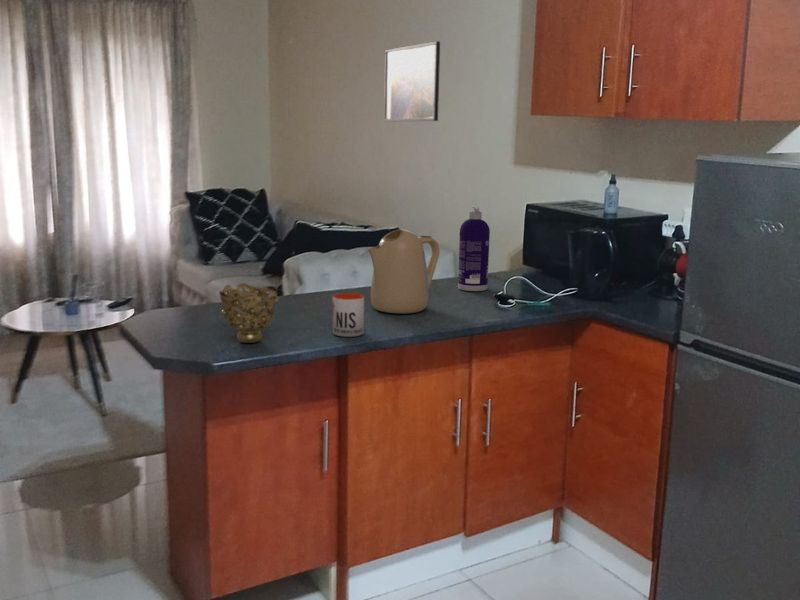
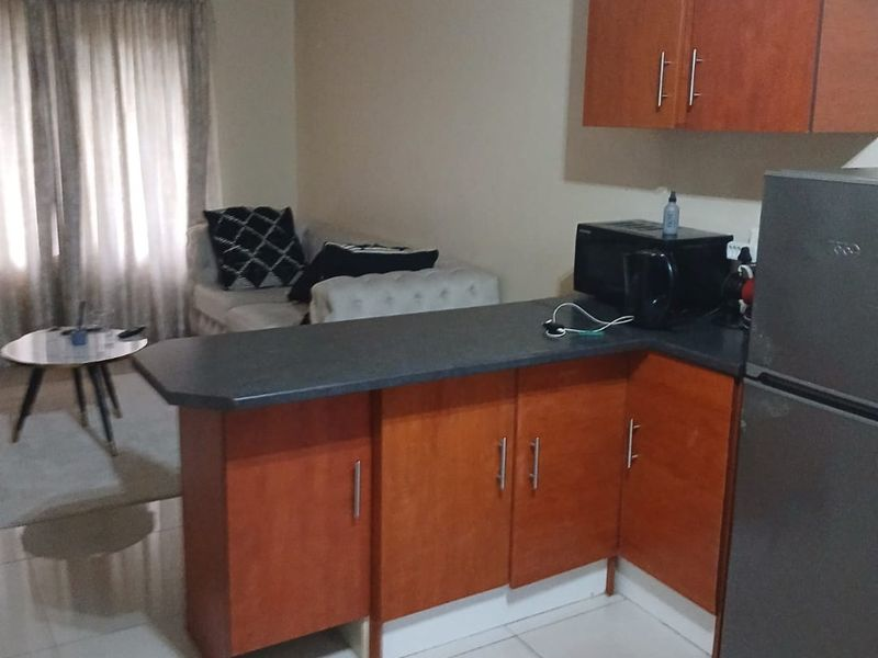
- spray bottle [457,205,491,292]
- mug [332,292,365,338]
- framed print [383,40,441,123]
- kettle [366,229,440,315]
- decorative bowl [218,282,280,344]
